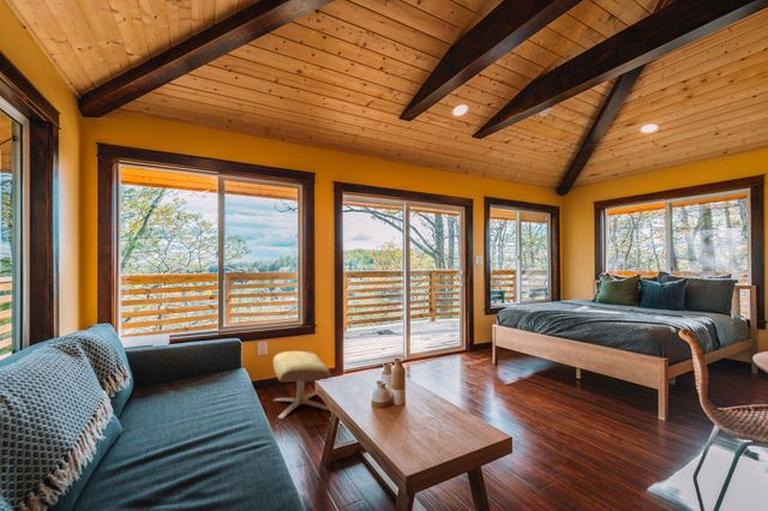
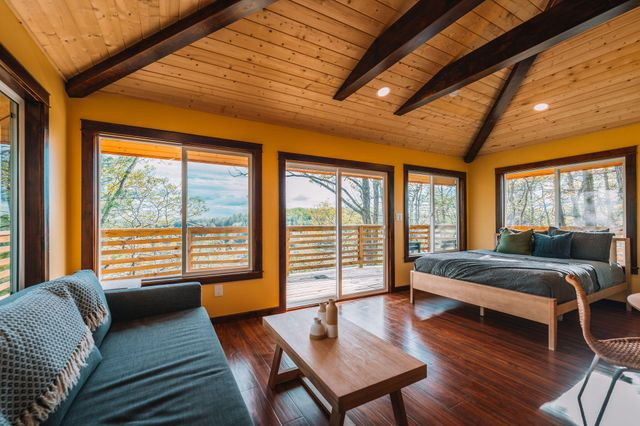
- ottoman [272,350,331,420]
